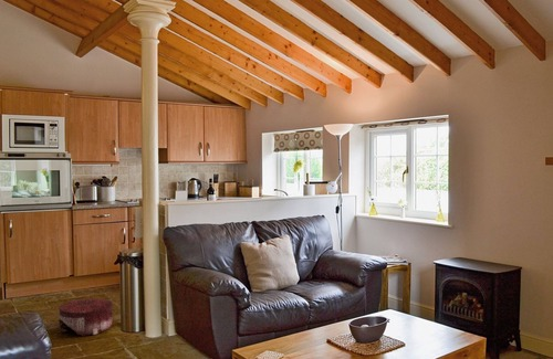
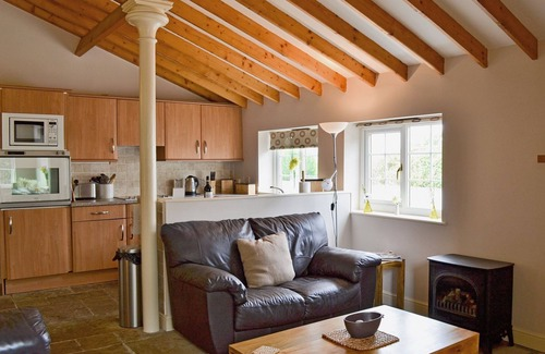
- pouf [58,297,114,337]
